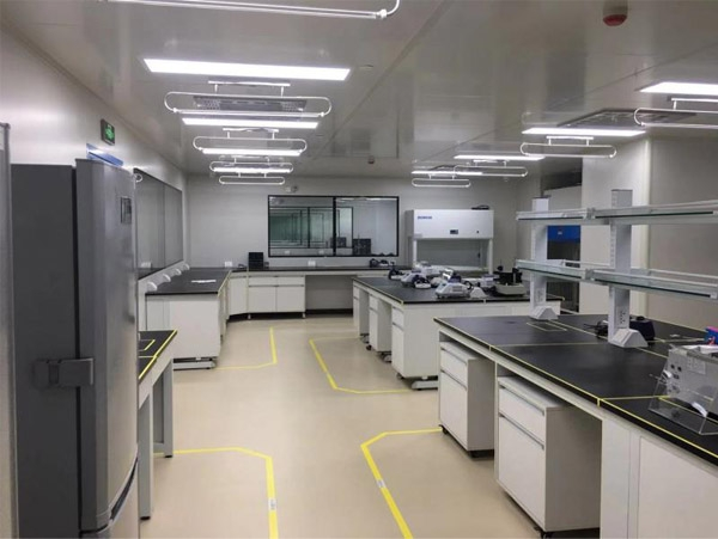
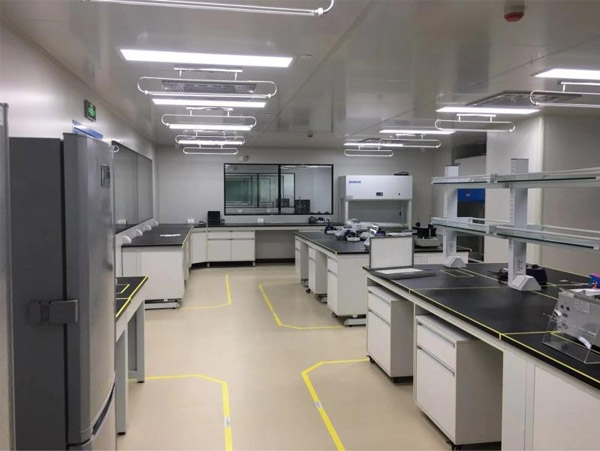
+ laptop [368,234,437,280]
